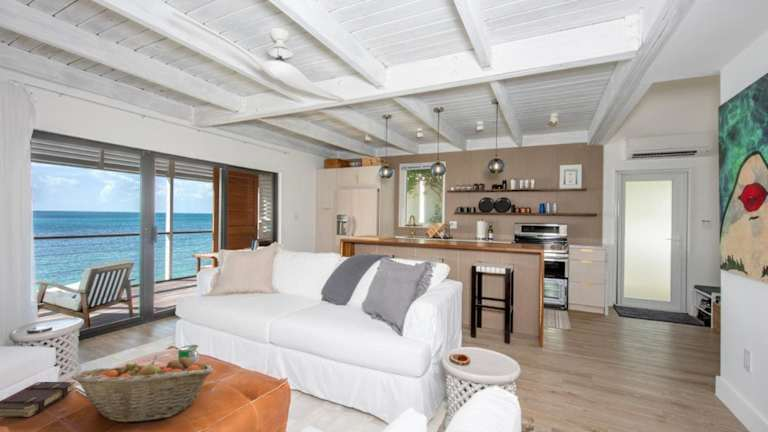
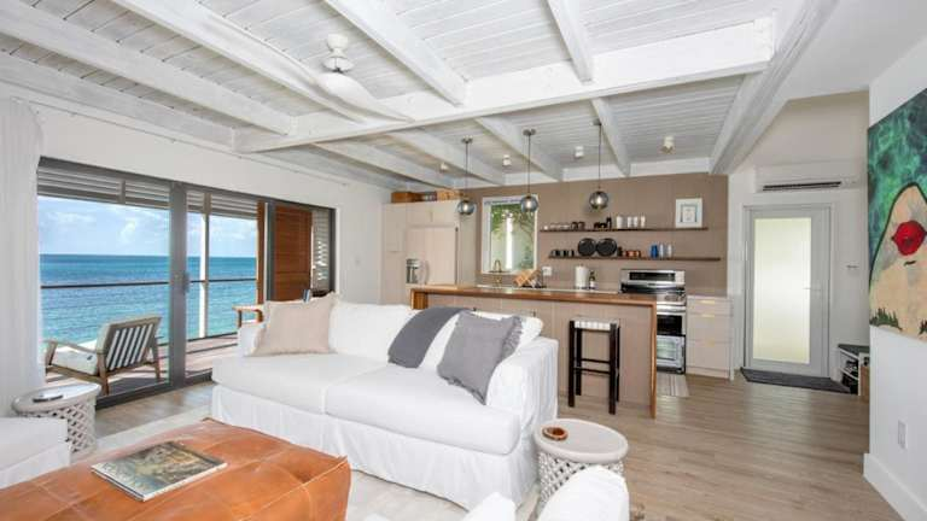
- fruit basket [71,355,214,424]
- book [0,381,76,418]
- can [177,344,199,363]
